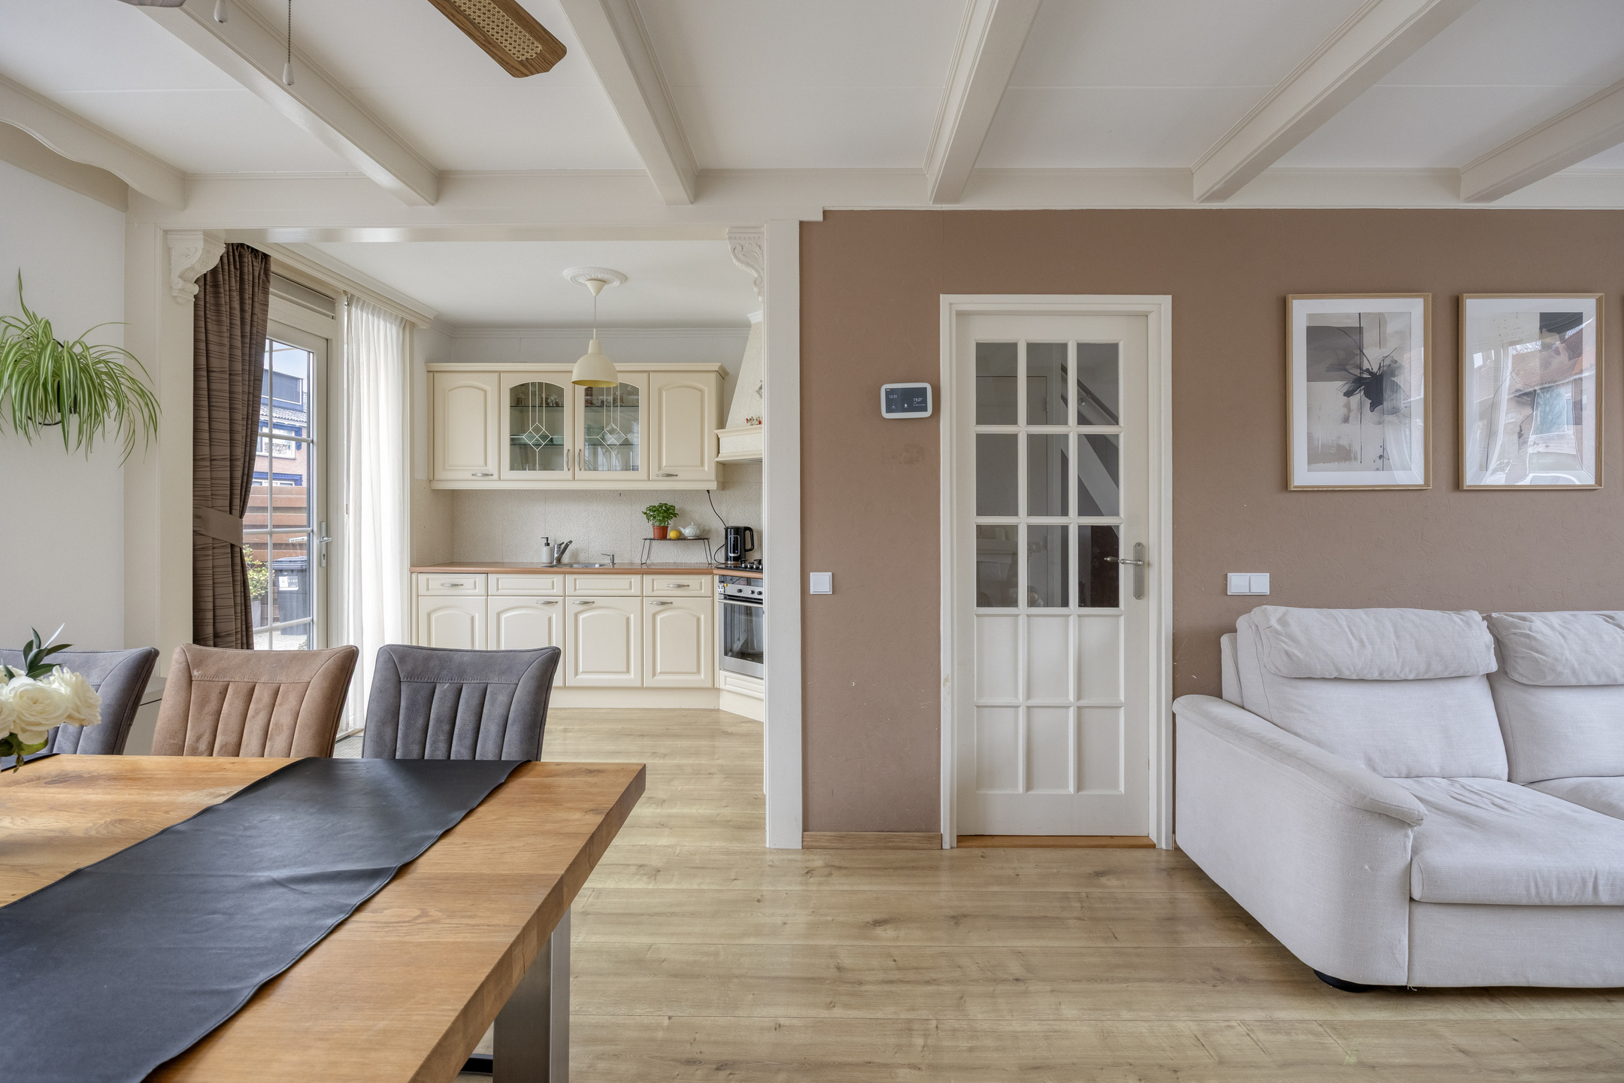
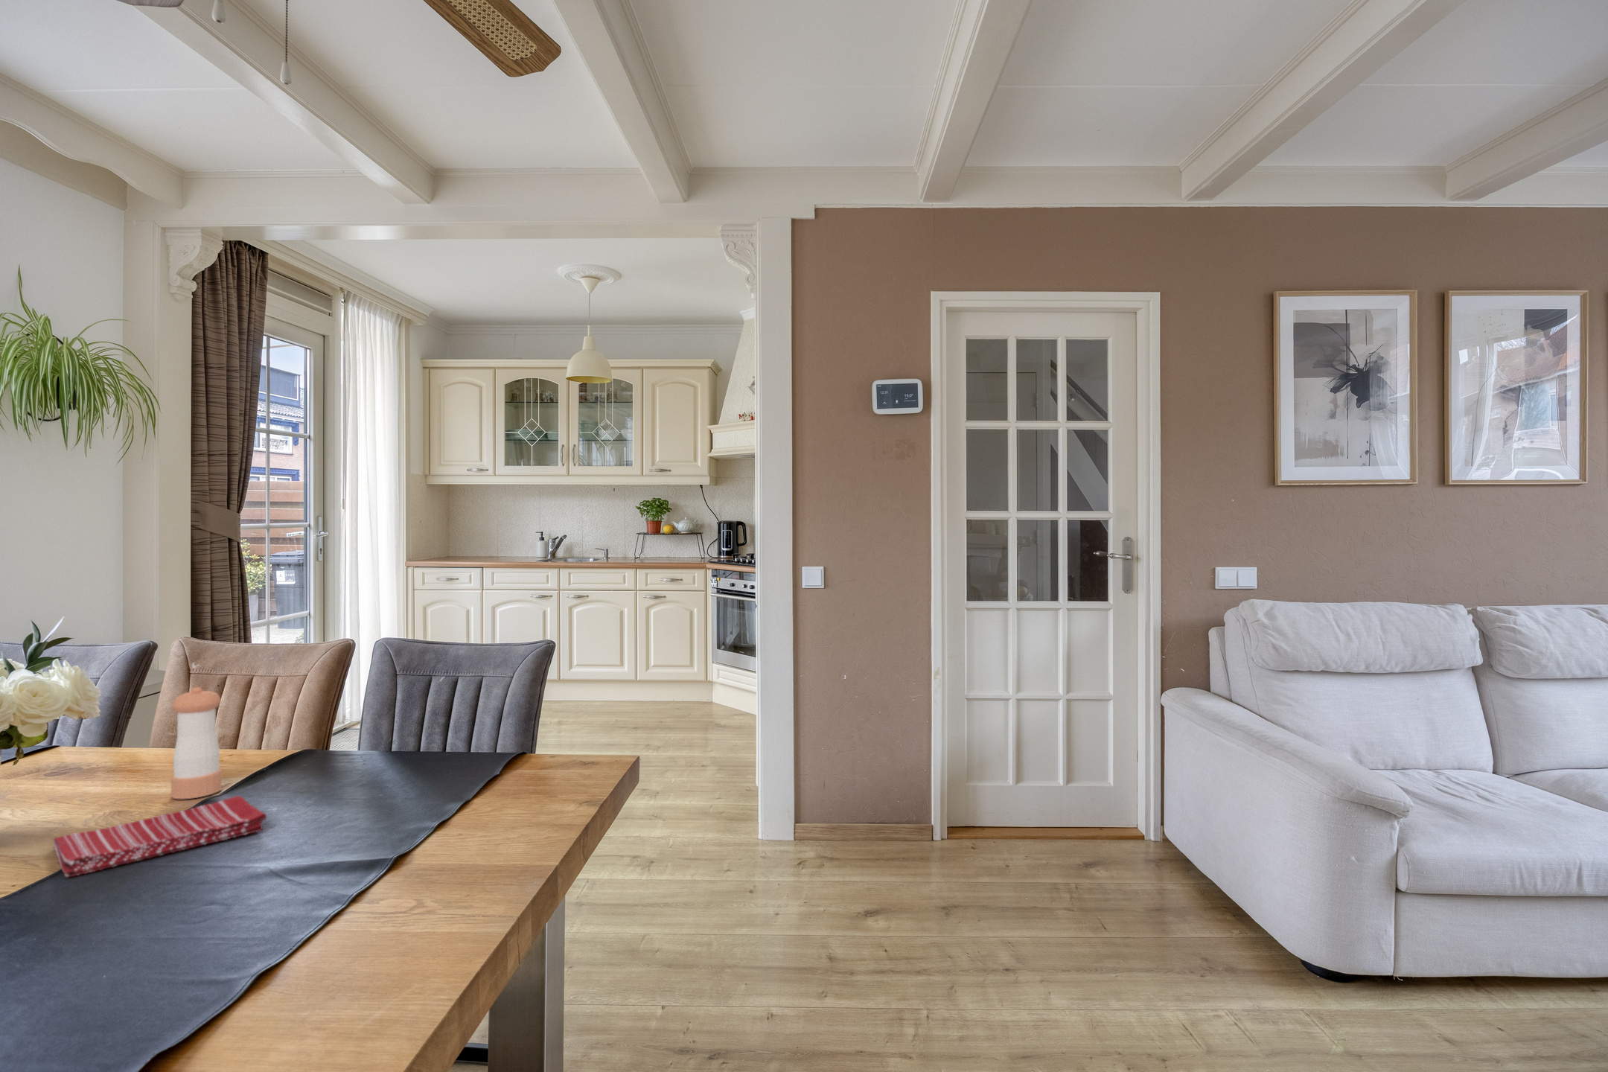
+ dish towel [53,796,267,878]
+ pepper shaker [170,687,223,799]
